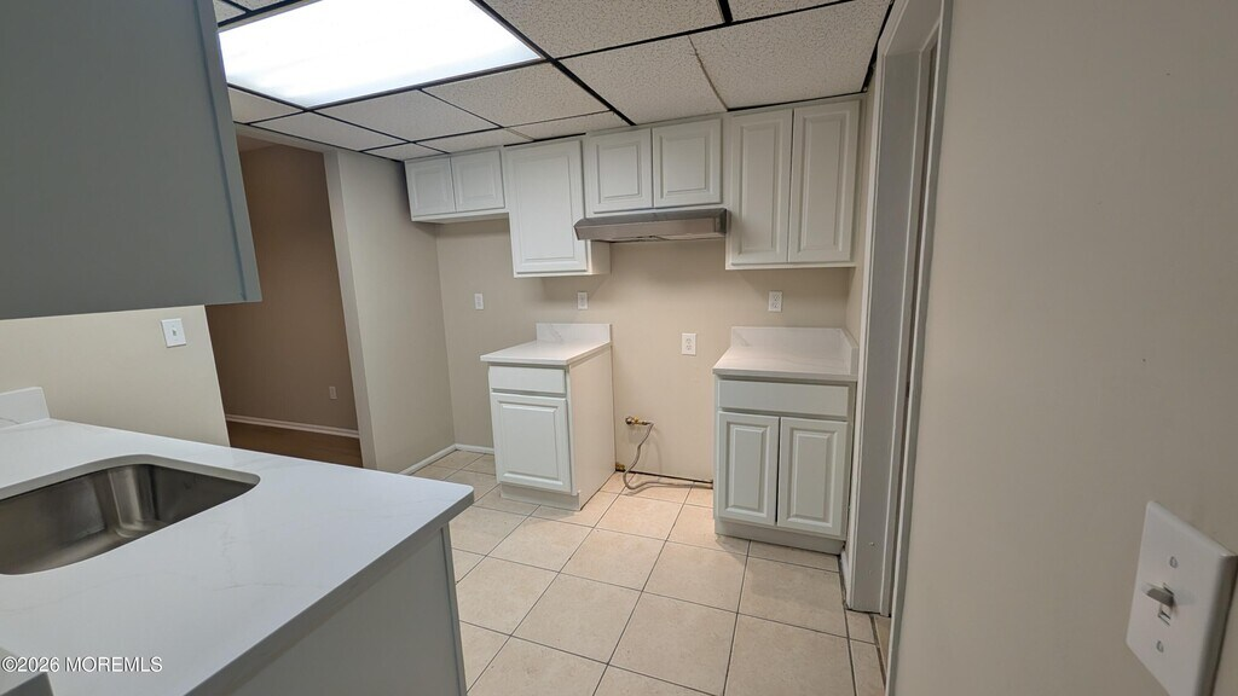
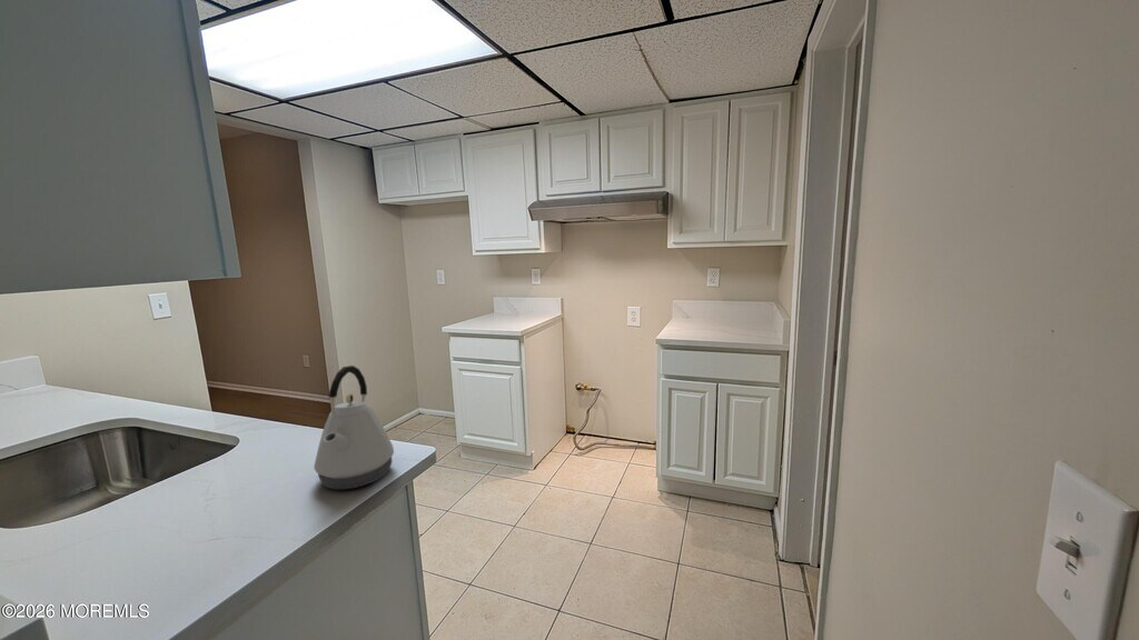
+ kettle [313,364,395,490]
